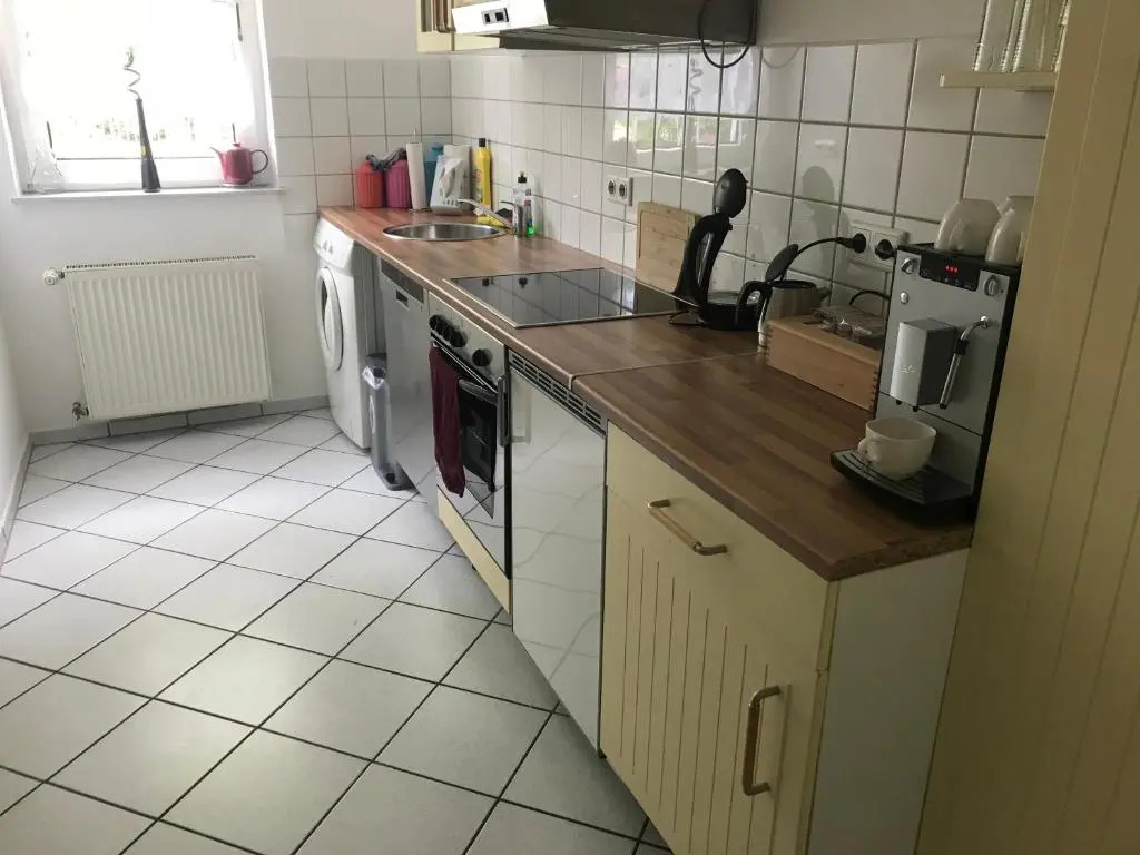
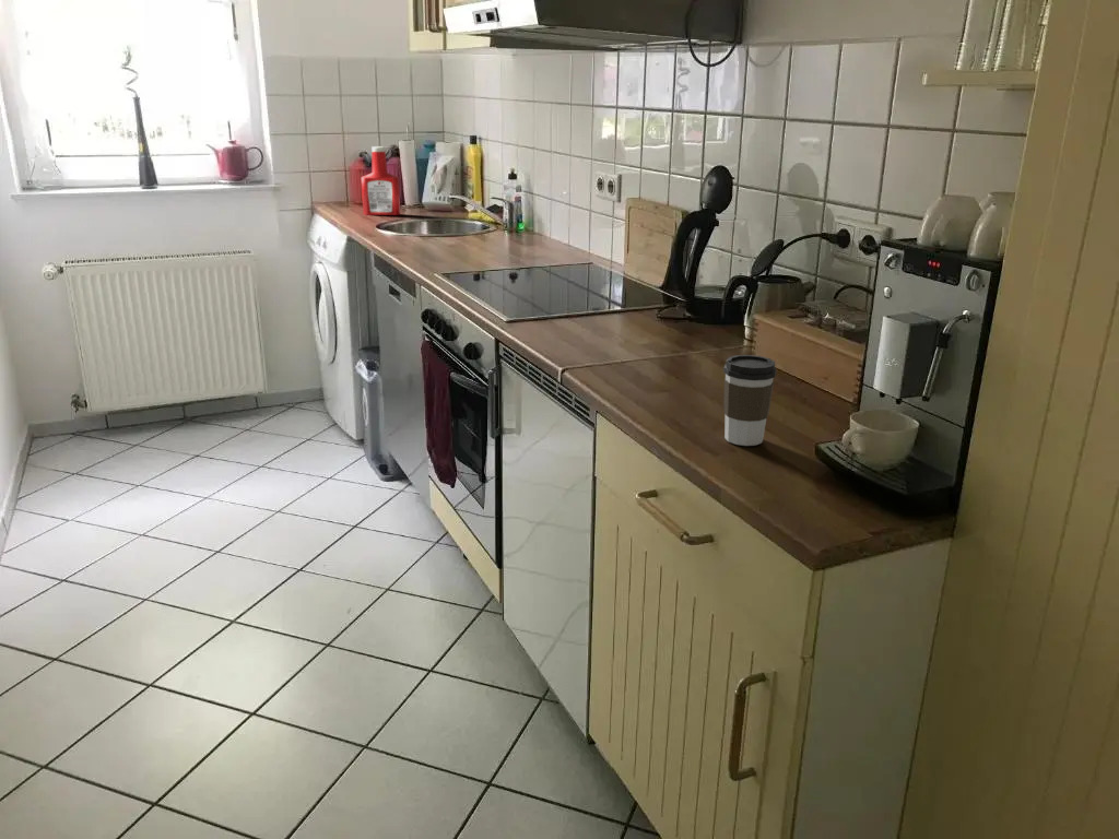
+ soap bottle [360,145,401,216]
+ coffee cup [722,354,778,447]
